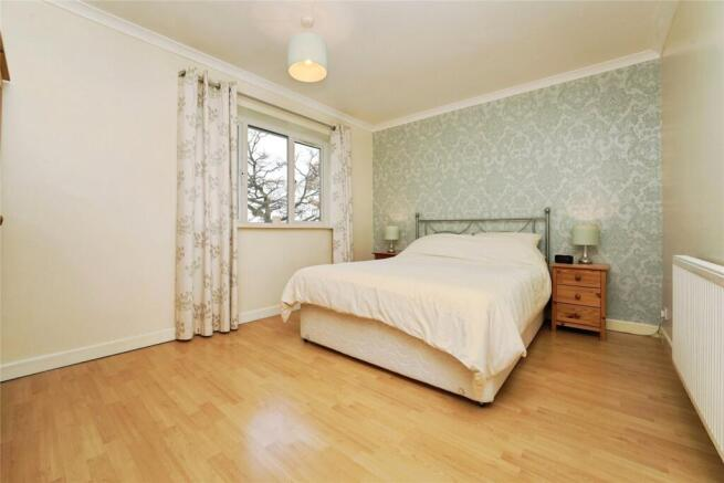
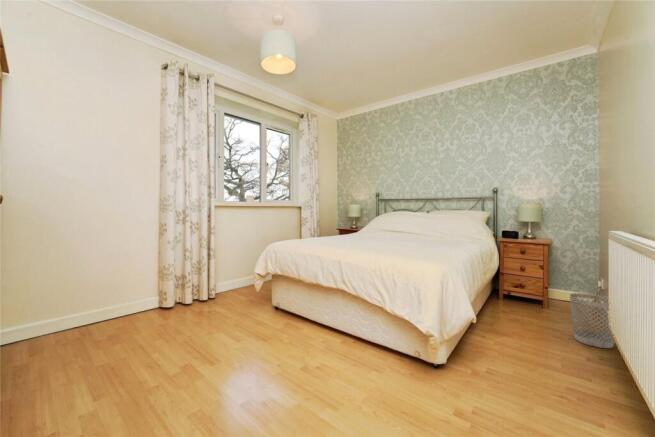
+ wastebasket [569,292,615,349]
